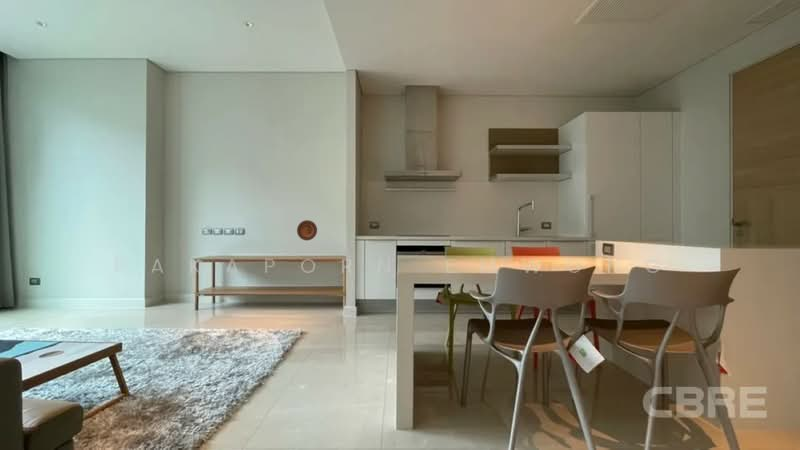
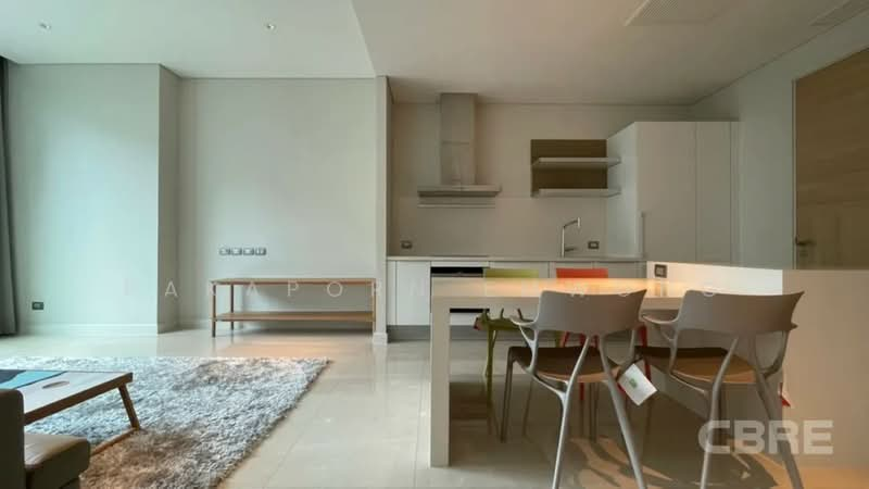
- decorative plate [296,219,318,241]
